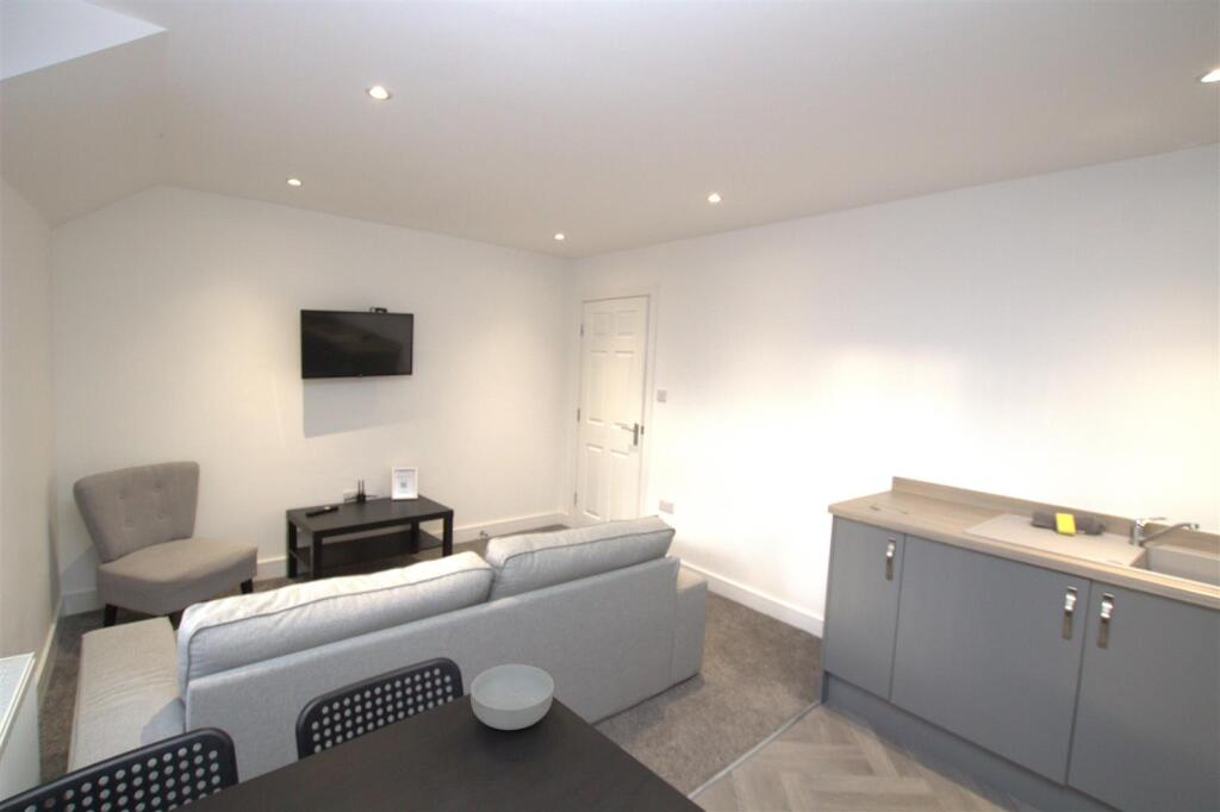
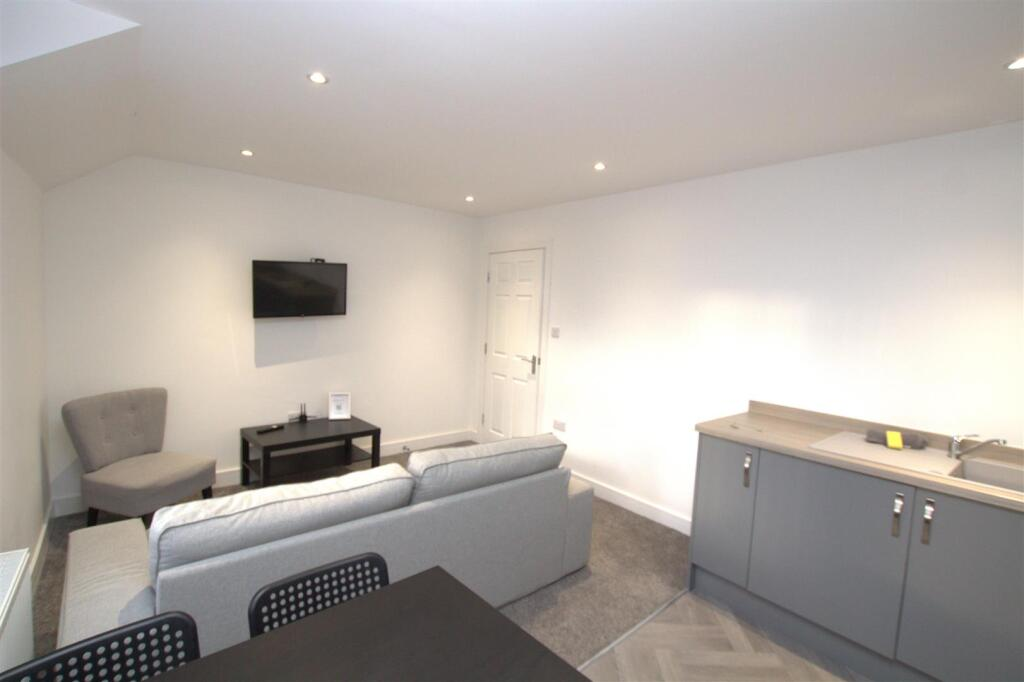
- cereal bowl [469,663,555,731]
